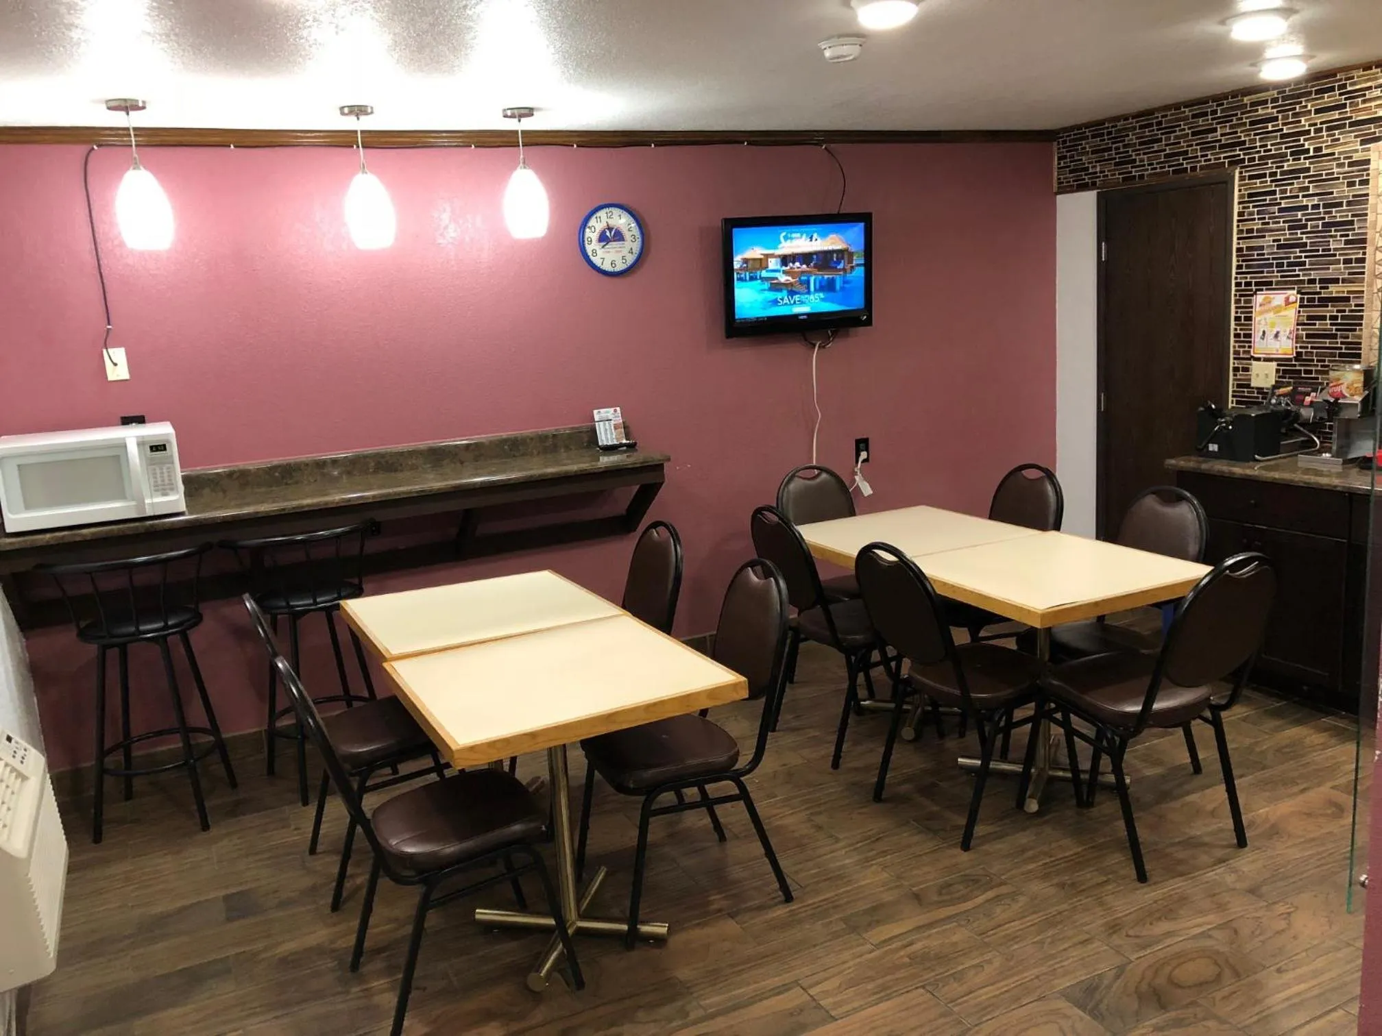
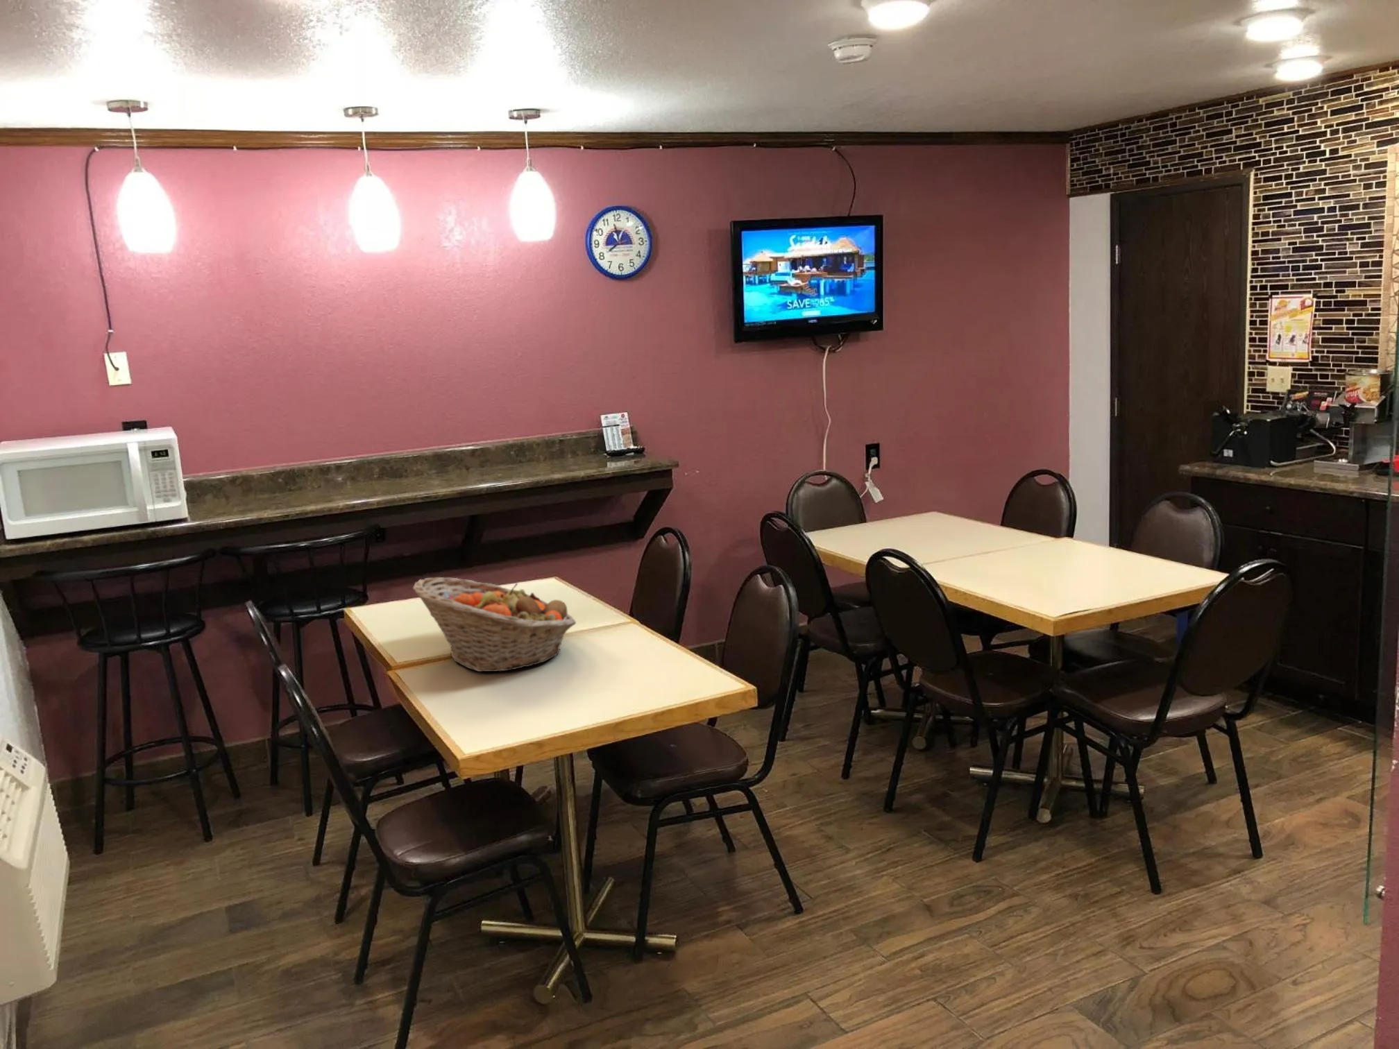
+ fruit basket [412,576,576,672]
